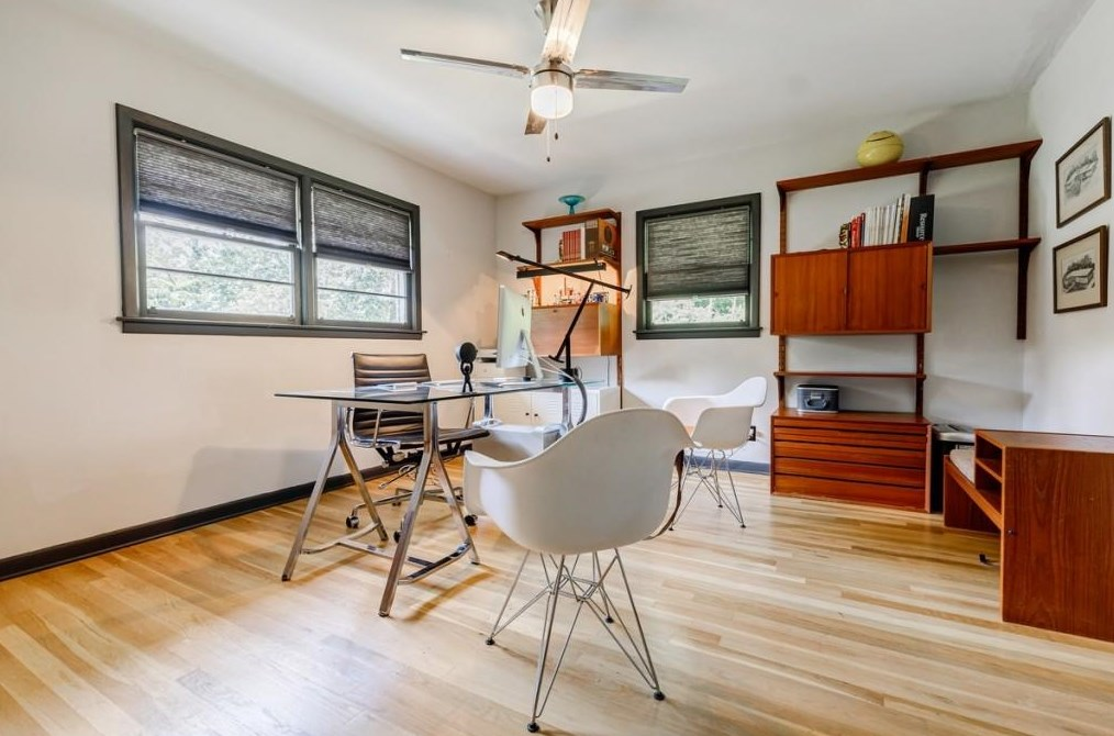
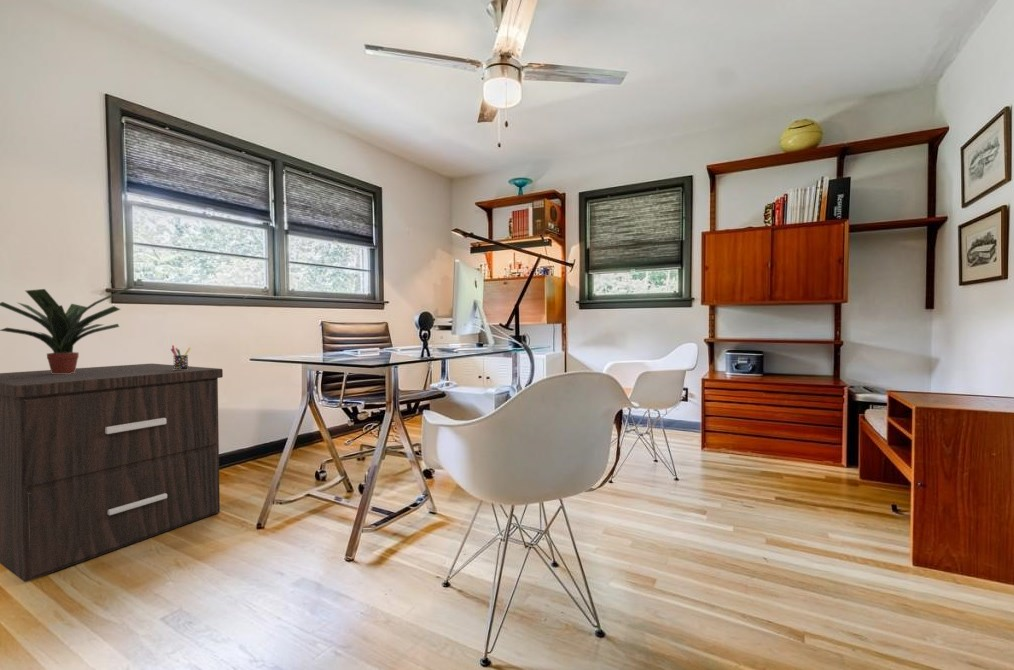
+ potted plant [0,285,134,374]
+ nightstand [0,363,224,583]
+ pen holder [170,344,192,370]
